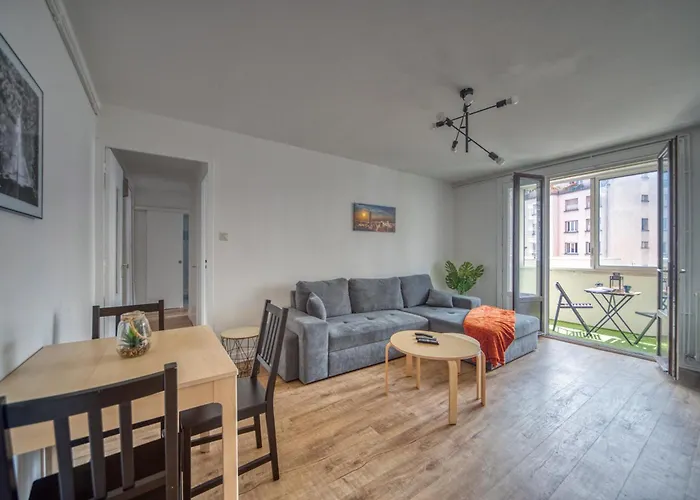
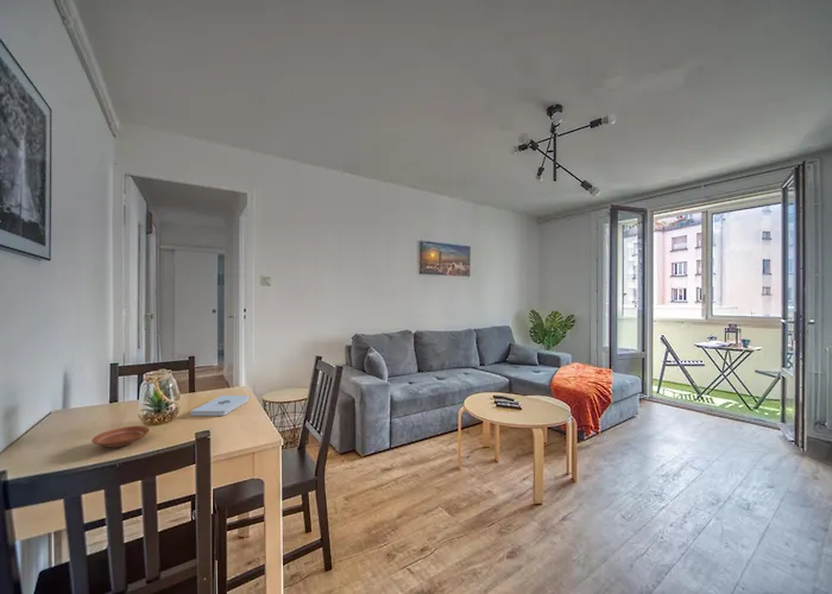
+ plate [90,424,151,448]
+ notepad [190,394,251,417]
